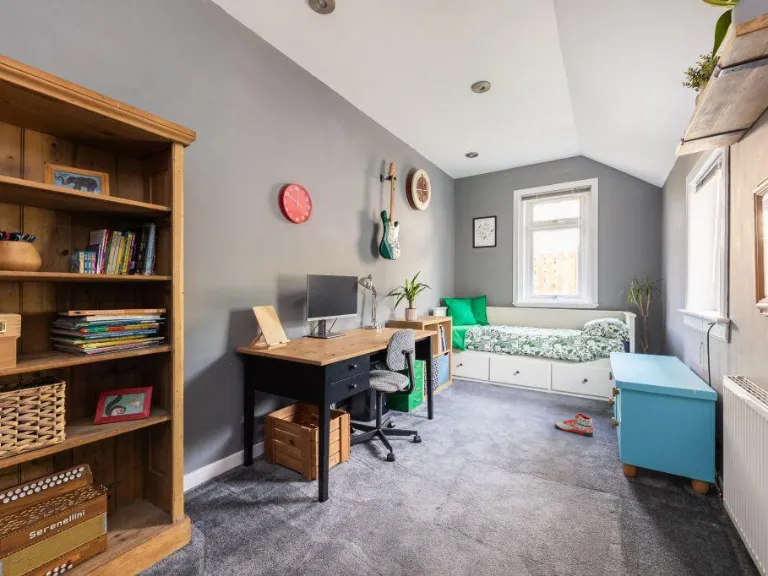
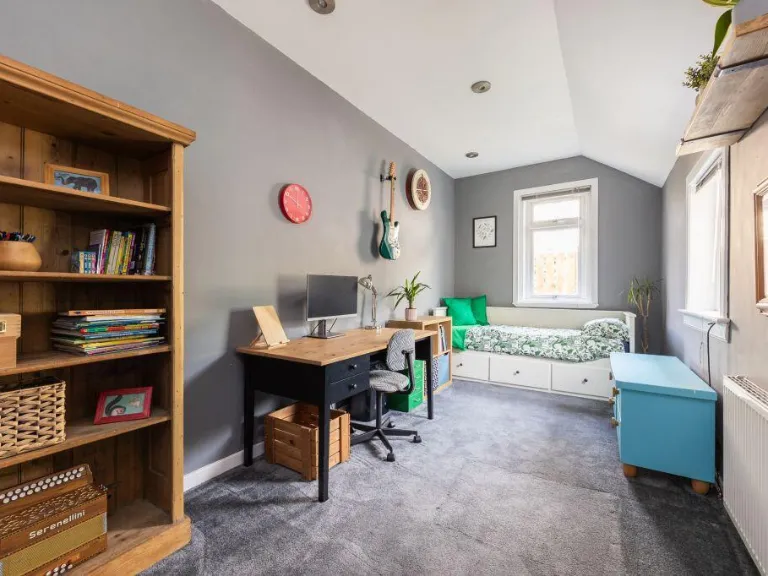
- sneaker [554,413,594,437]
